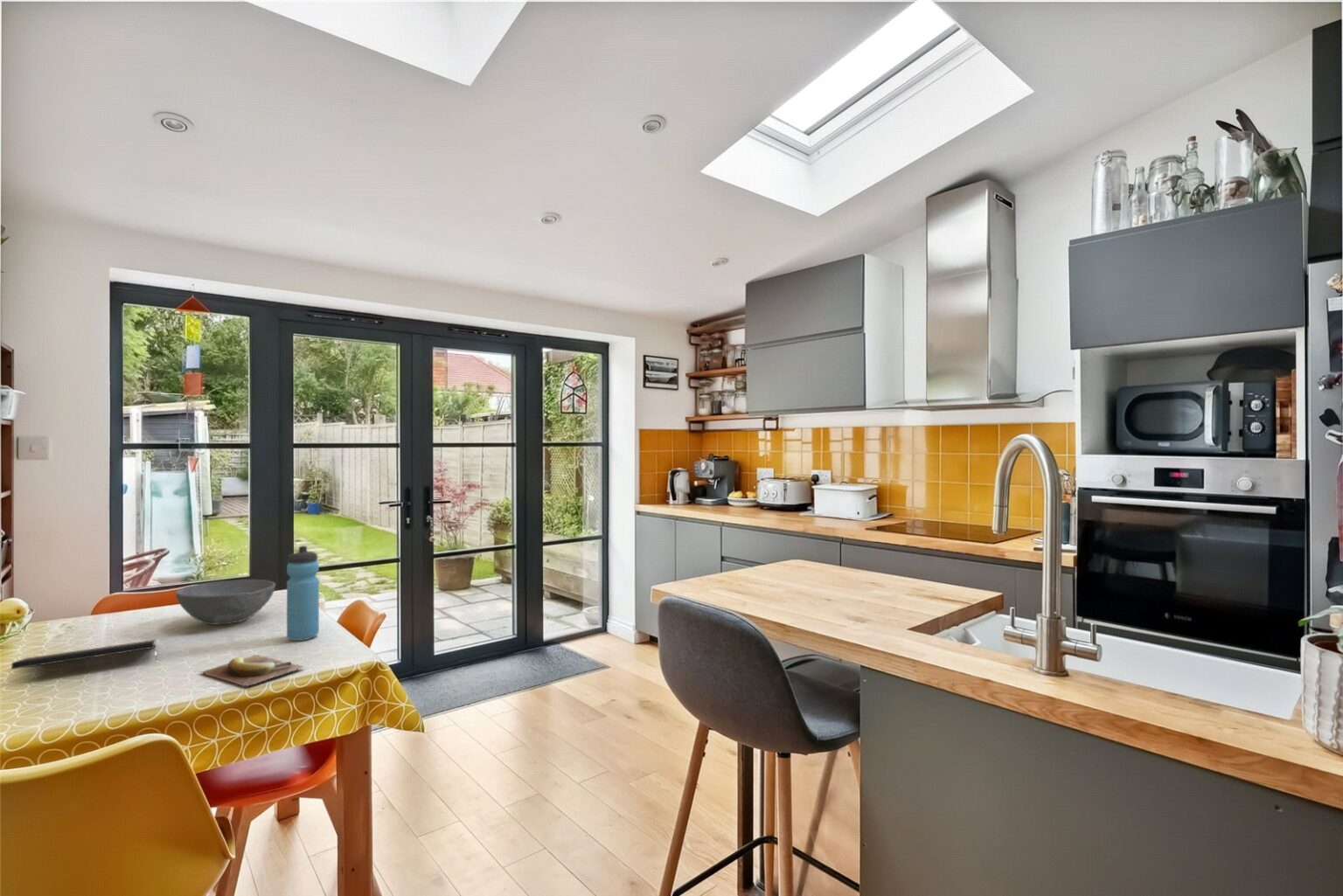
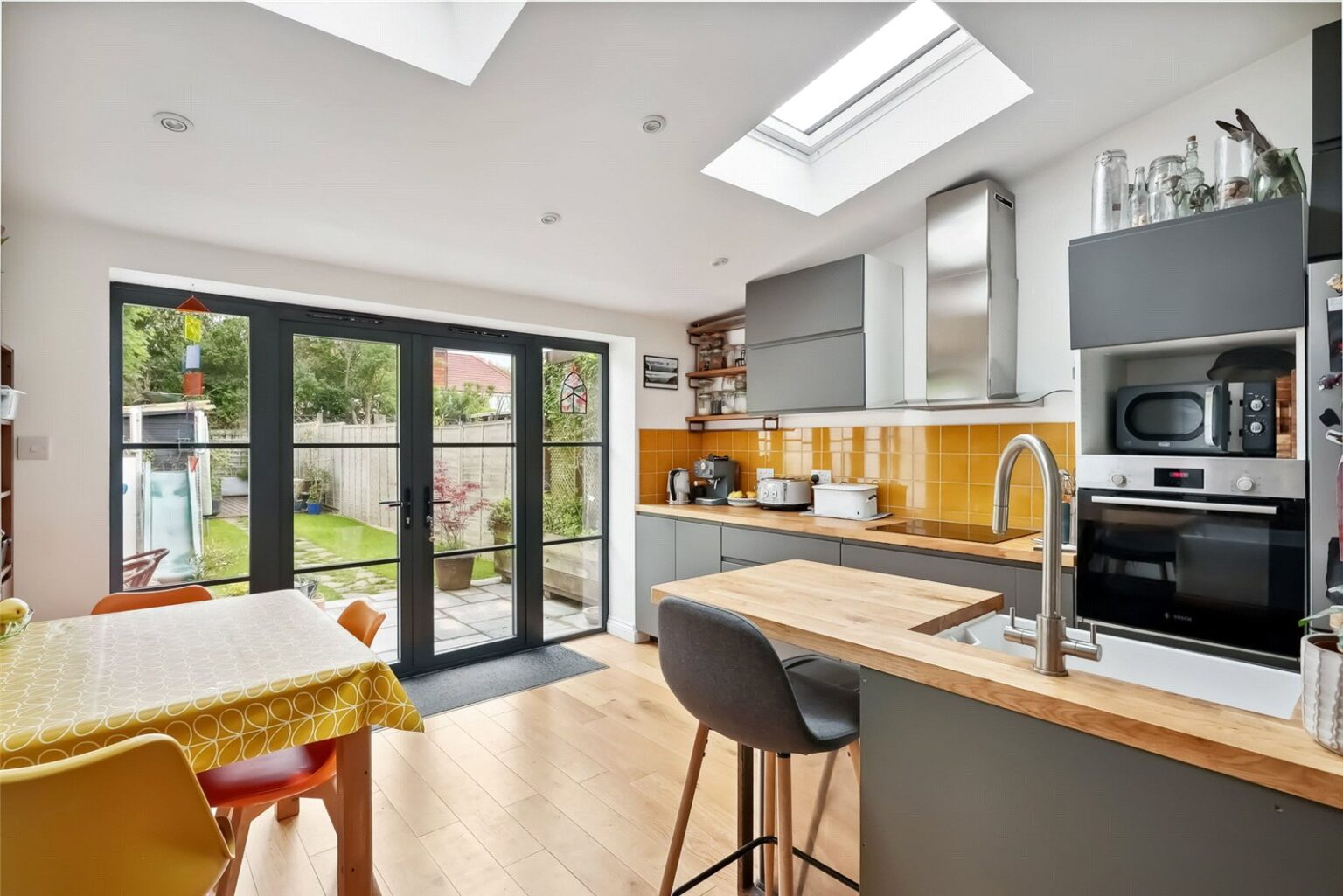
- bowl [175,579,276,625]
- water bottle [286,545,320,642]
- banana [198,654,305,687]
- notepad [10,639,157,670]
